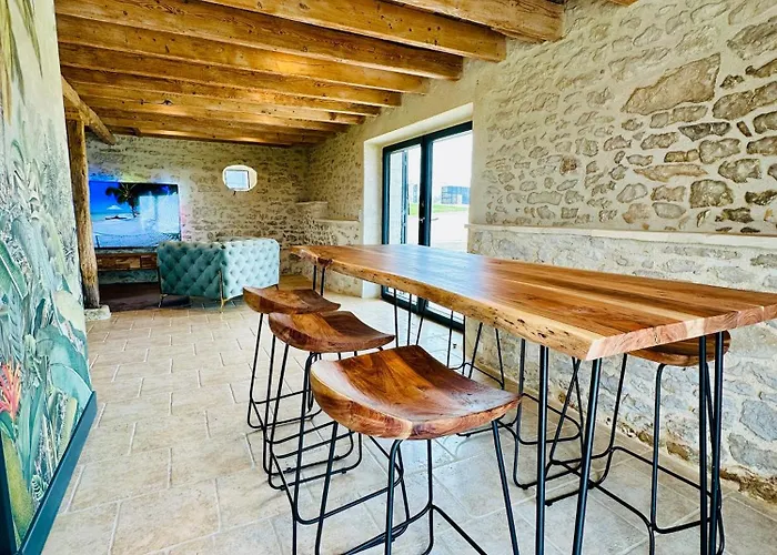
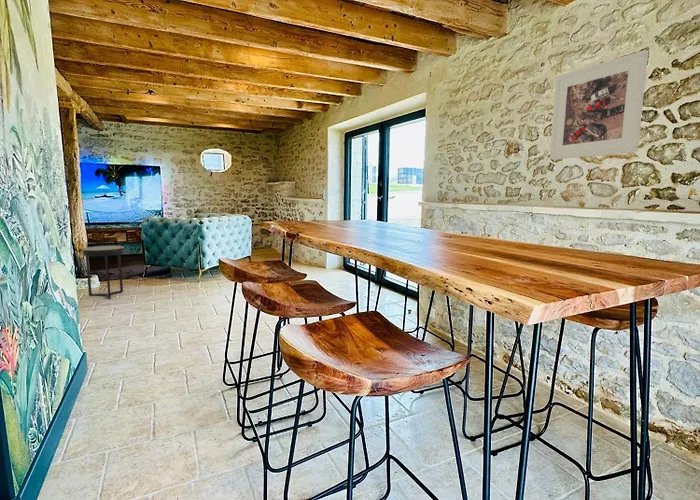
+ side table [81,245,126,300]
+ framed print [549,49,649,160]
